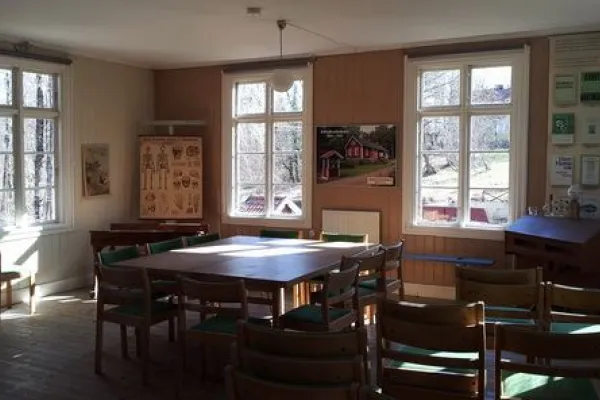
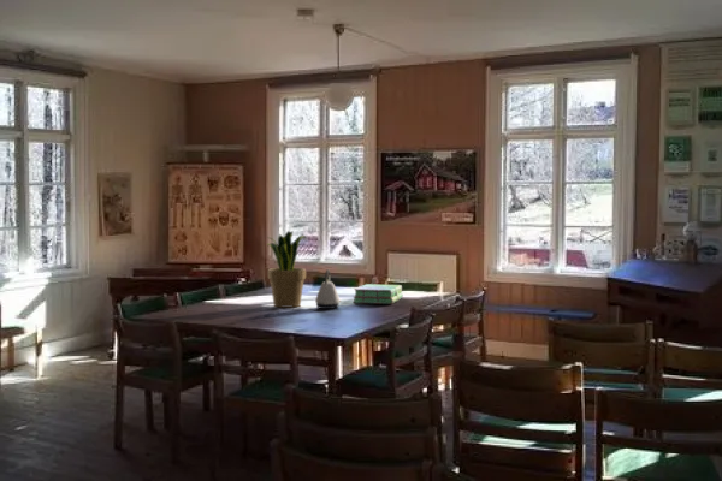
+ potted plant [266,230,308,309]
+ stack of books [351,283,404,305]
+ kettle [314,268,342,310]
